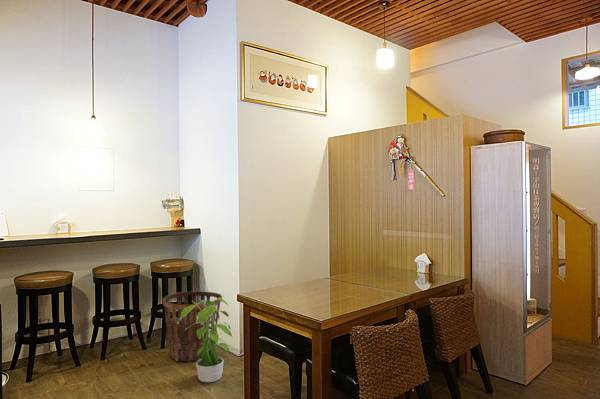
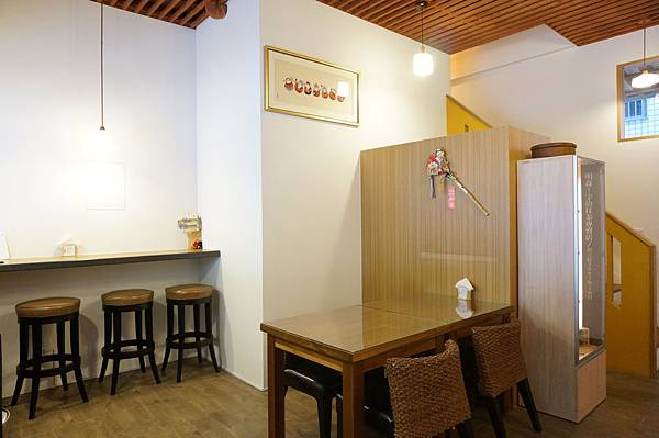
- basket [162,290,223,362]
- potted plant [178,298,233,383]
